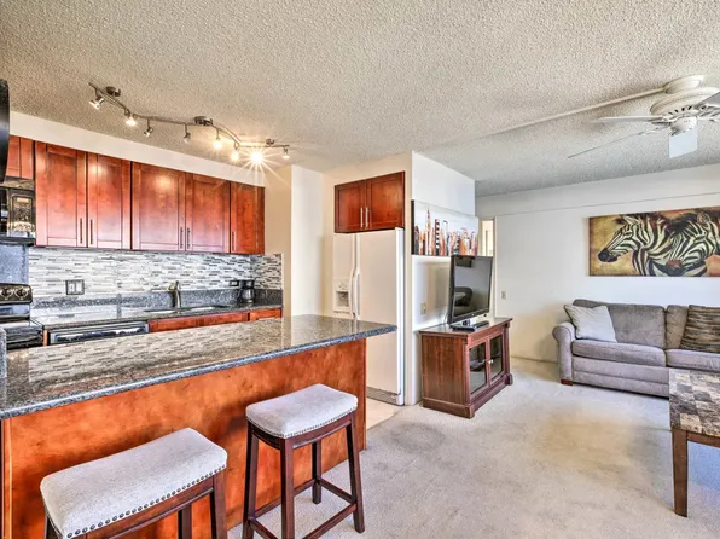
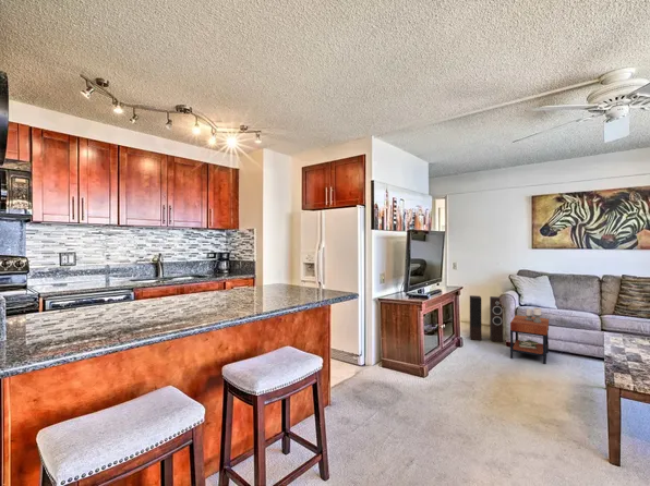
+ stereo [469,294,504,343]
+ side table [509,307,550,365]
